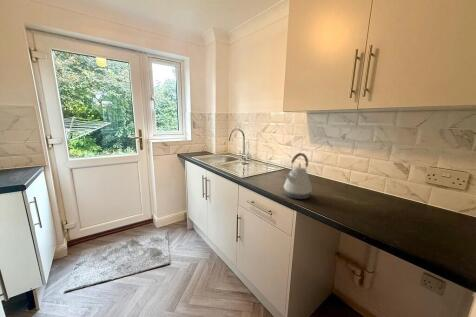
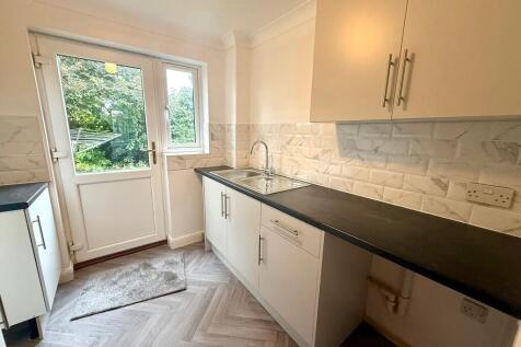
- kettle [283,152,313,200]
